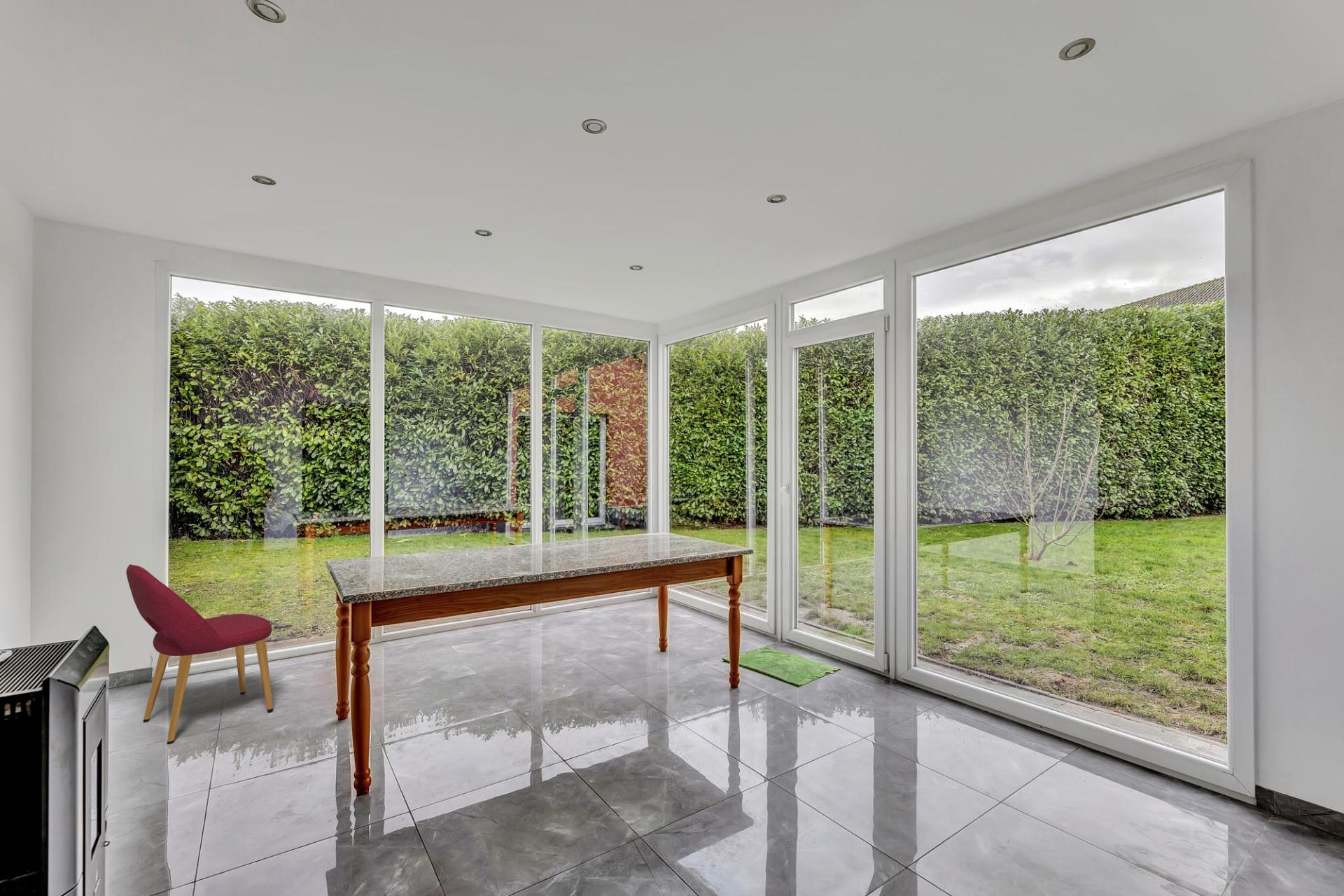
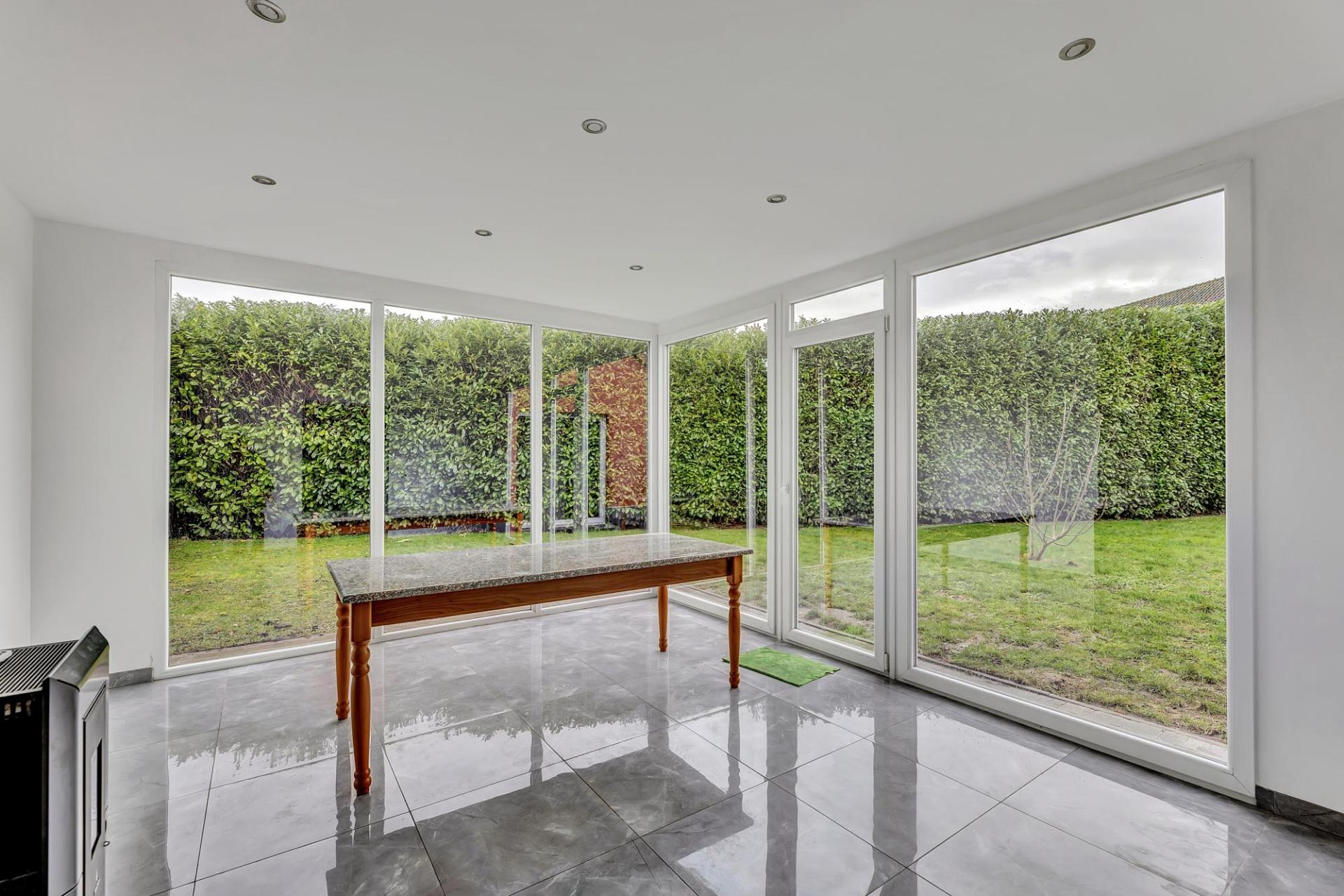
- dining chair [125,563,274,745]
